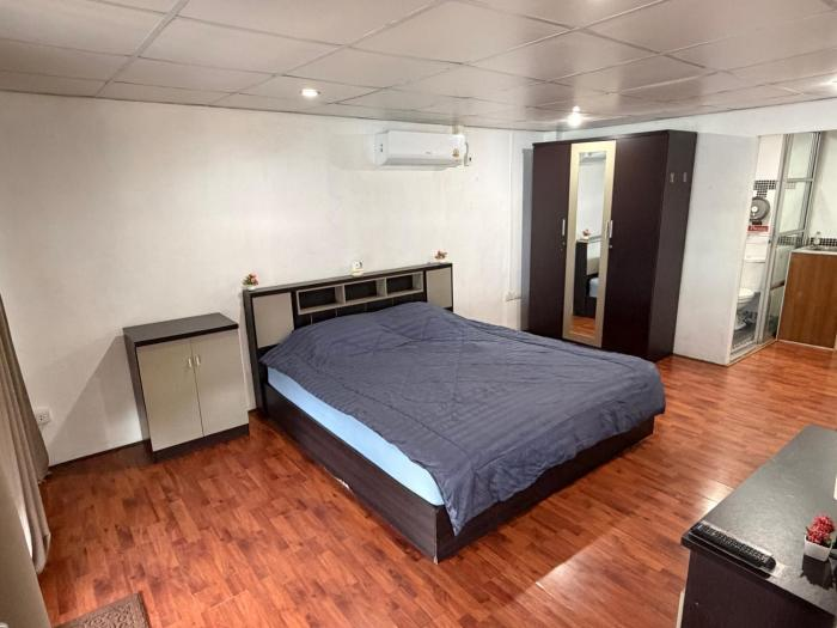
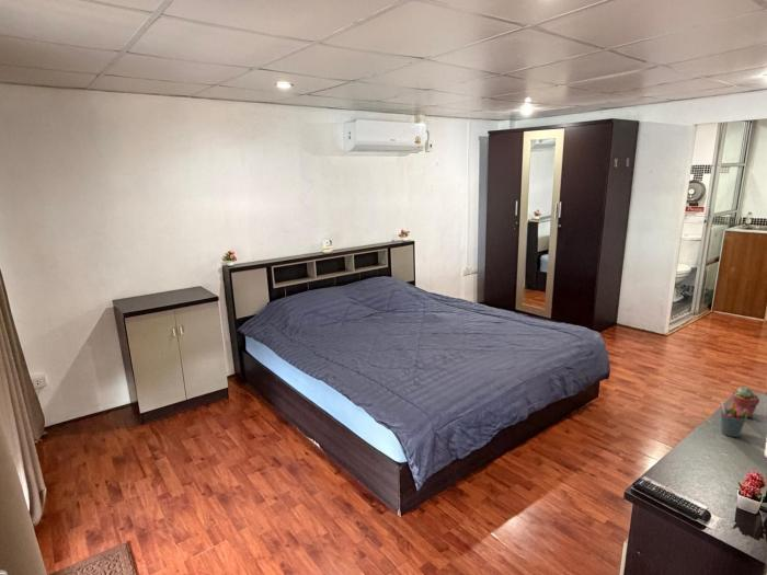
+ pen holder [720,401,748,438]
+ potted succulent [730,387,760,418]
